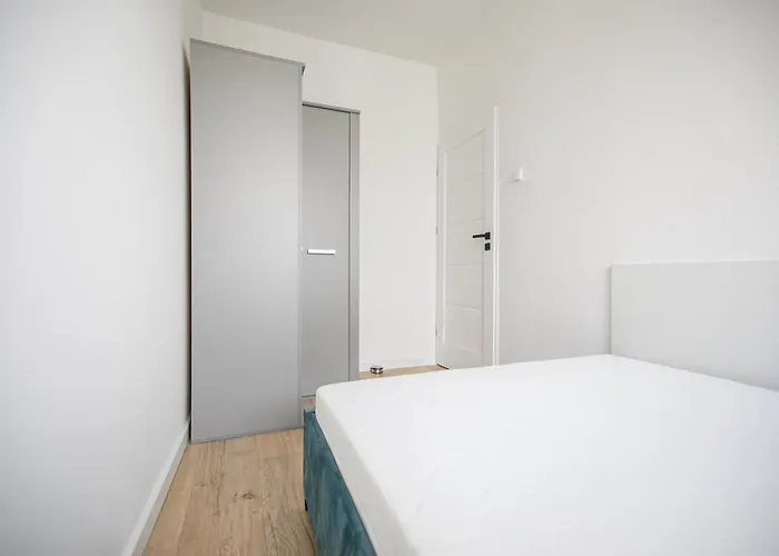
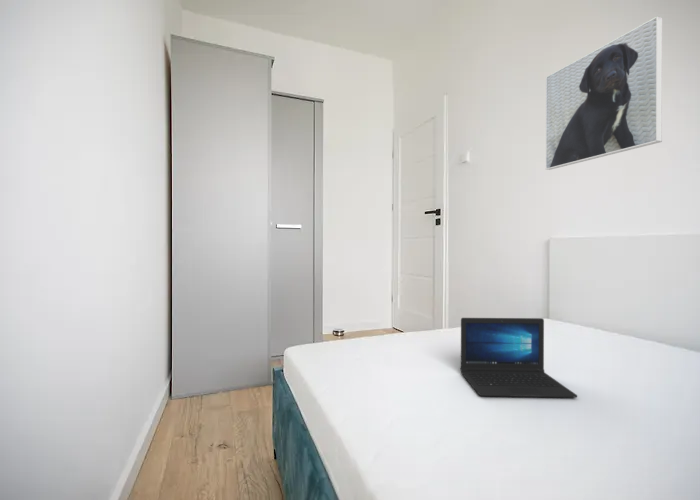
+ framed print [545,15,663,171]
+ laptop [459,317,578,398]
